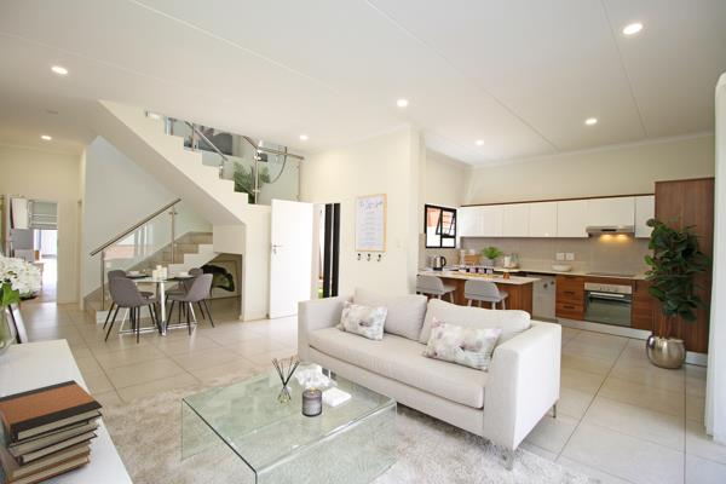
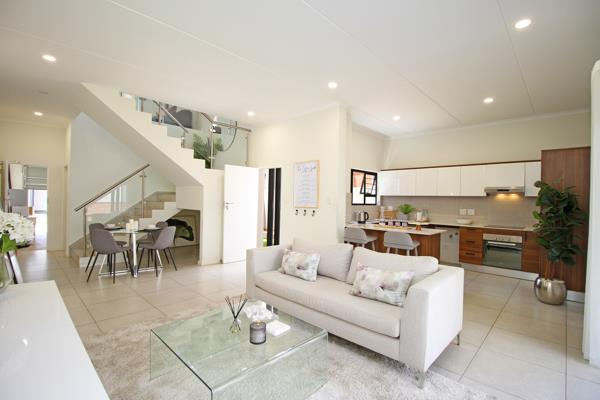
- book stack [0,379,104,484]
